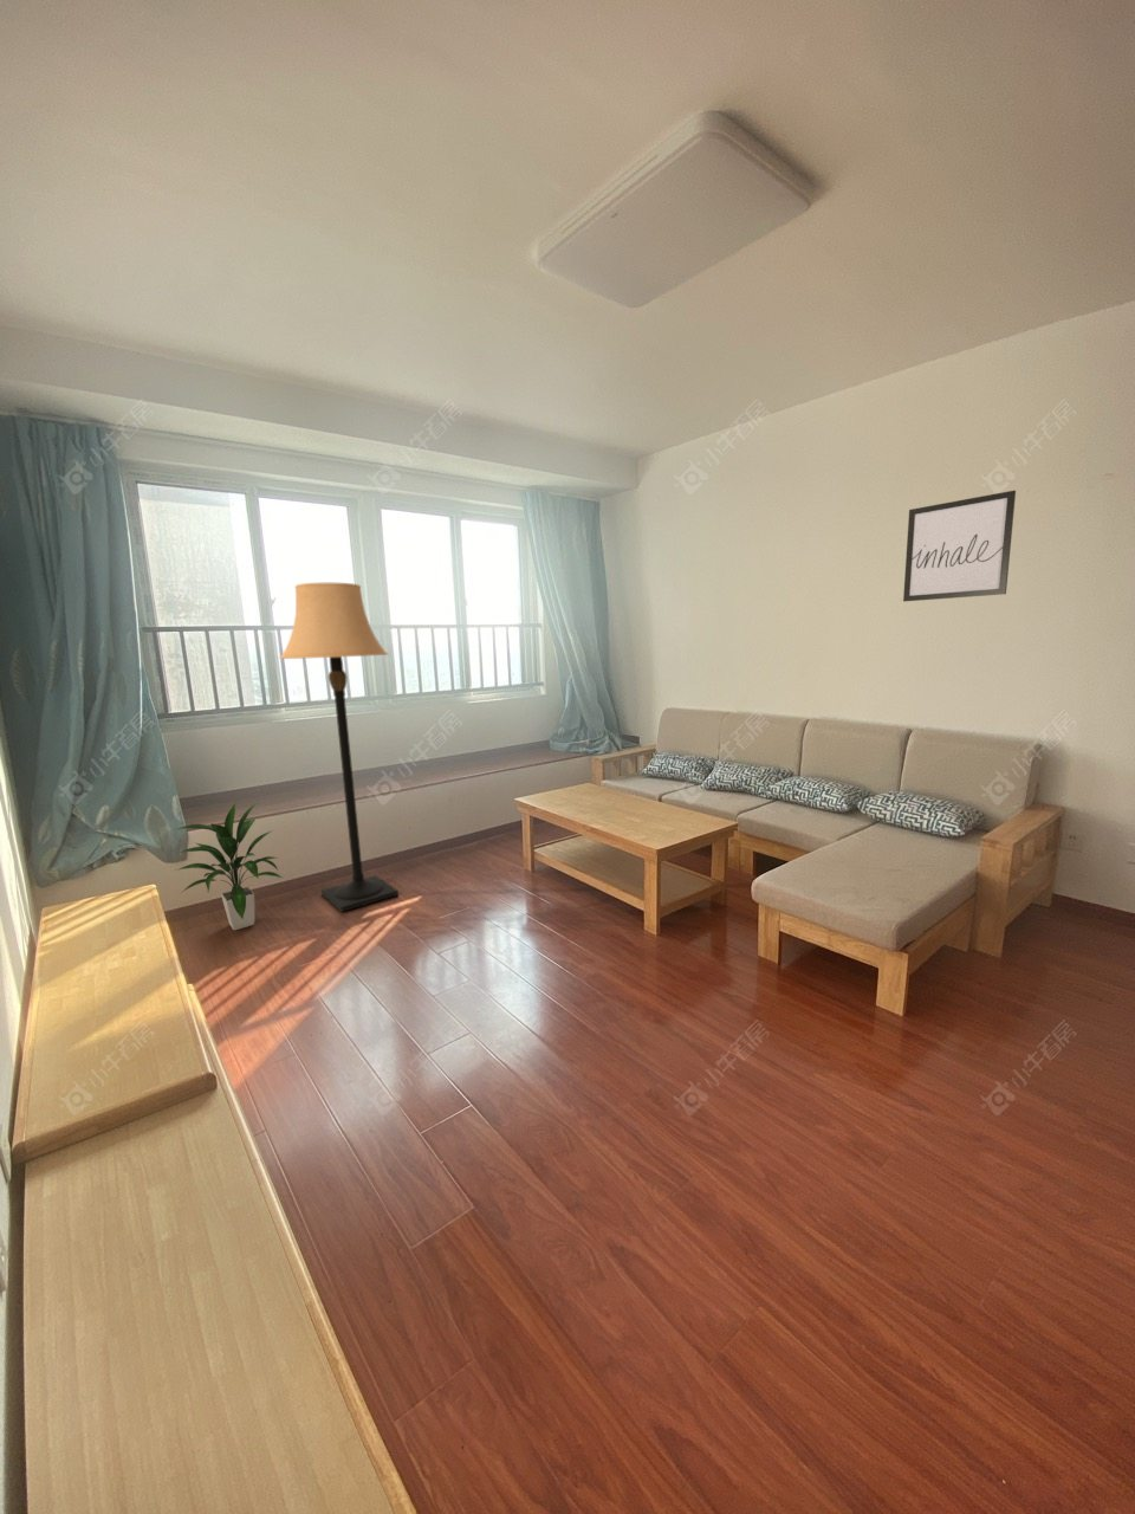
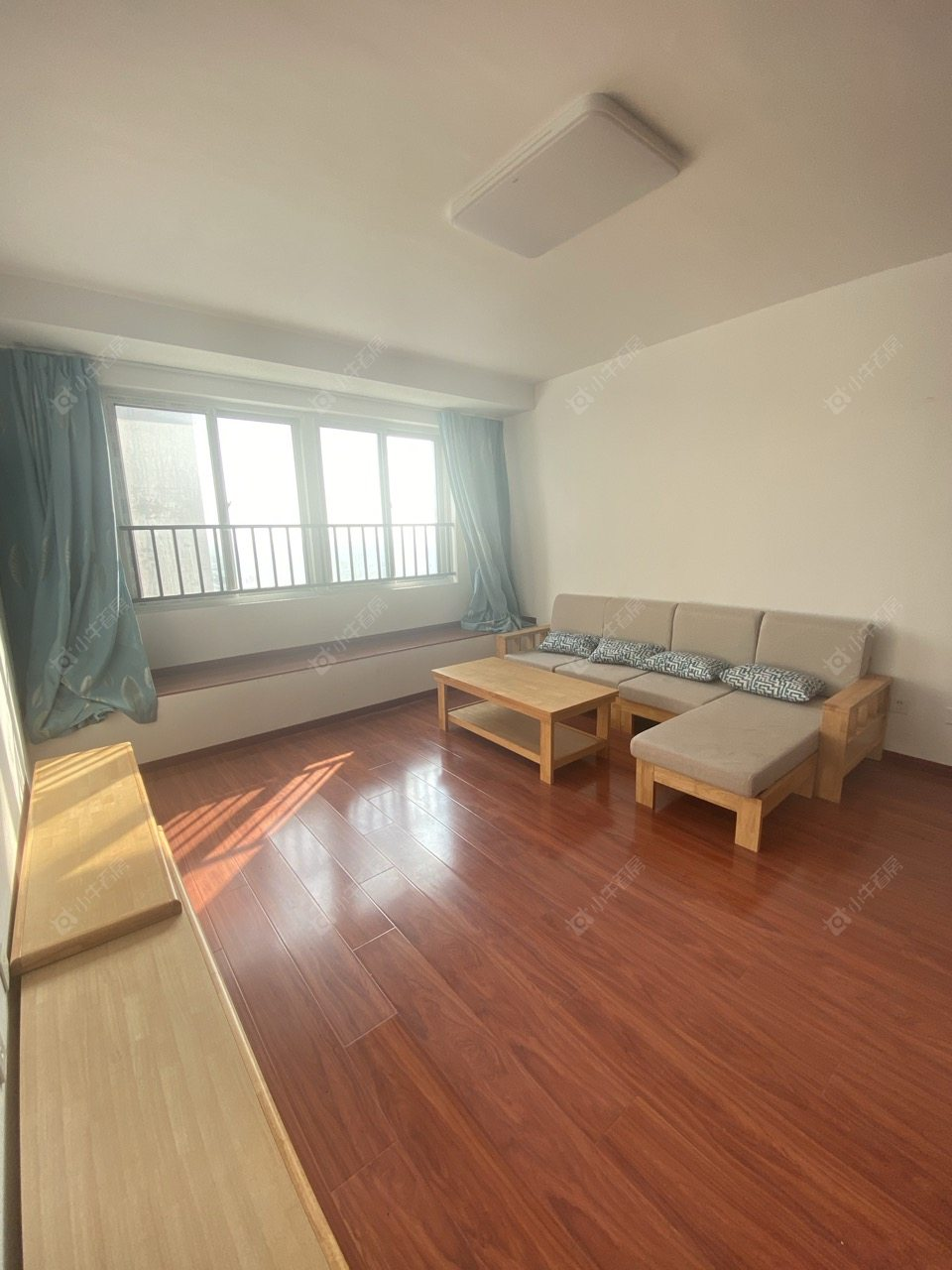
- indoor plant [172,802,285,931]
- lamp [278,582,399,913]
- wall art [903,490,1017,602]
